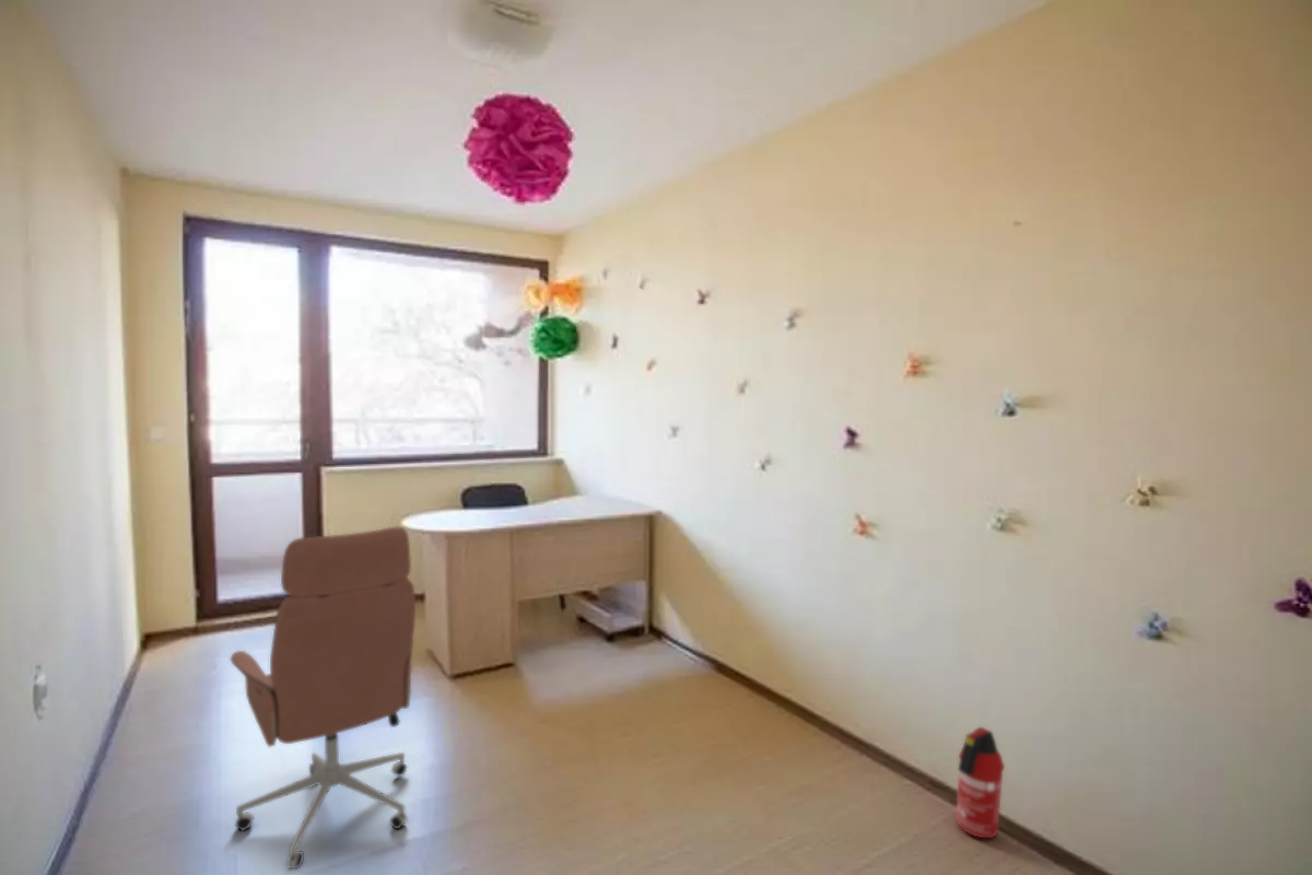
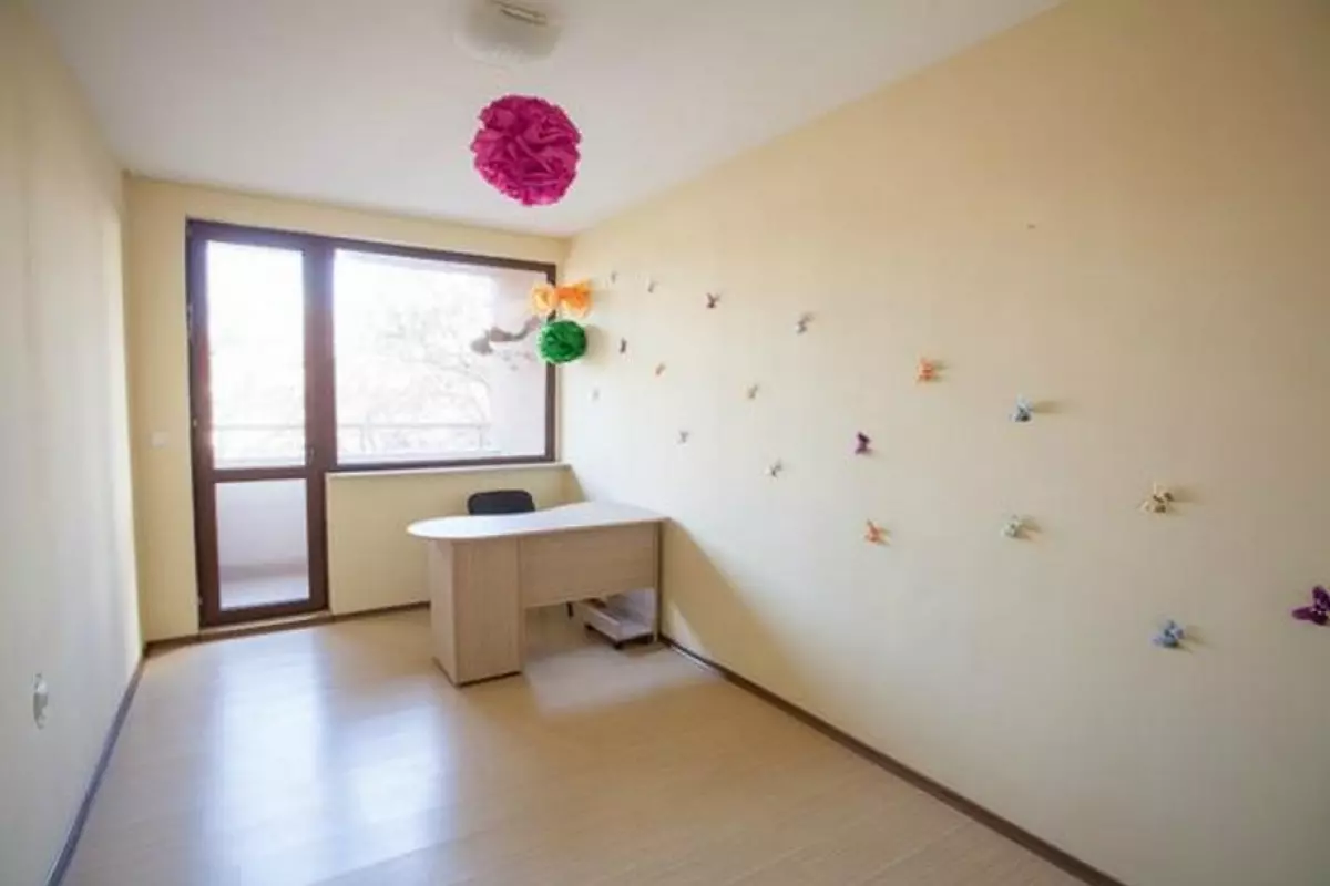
- fire extinguisher [956,726,1006,839]
- office chair [230,526,417,870]
